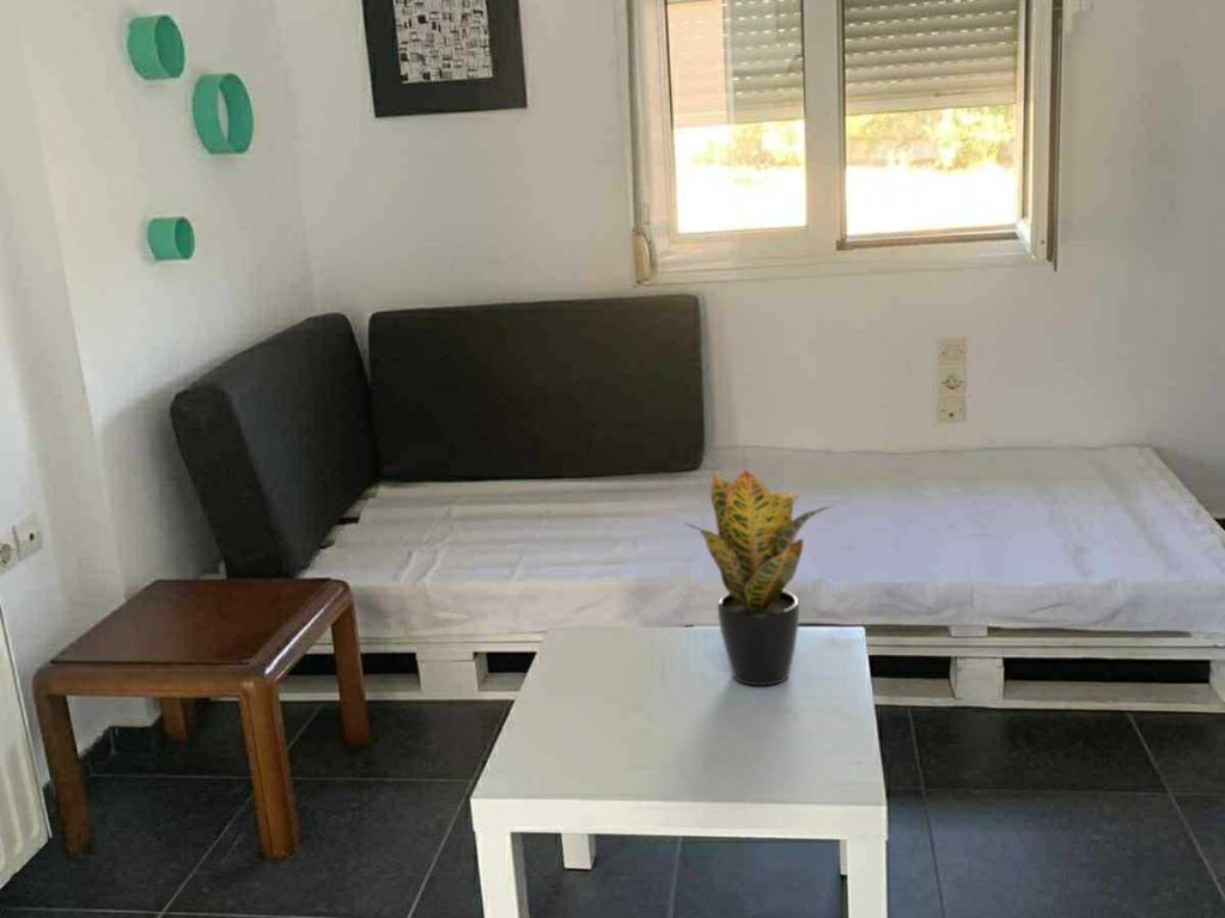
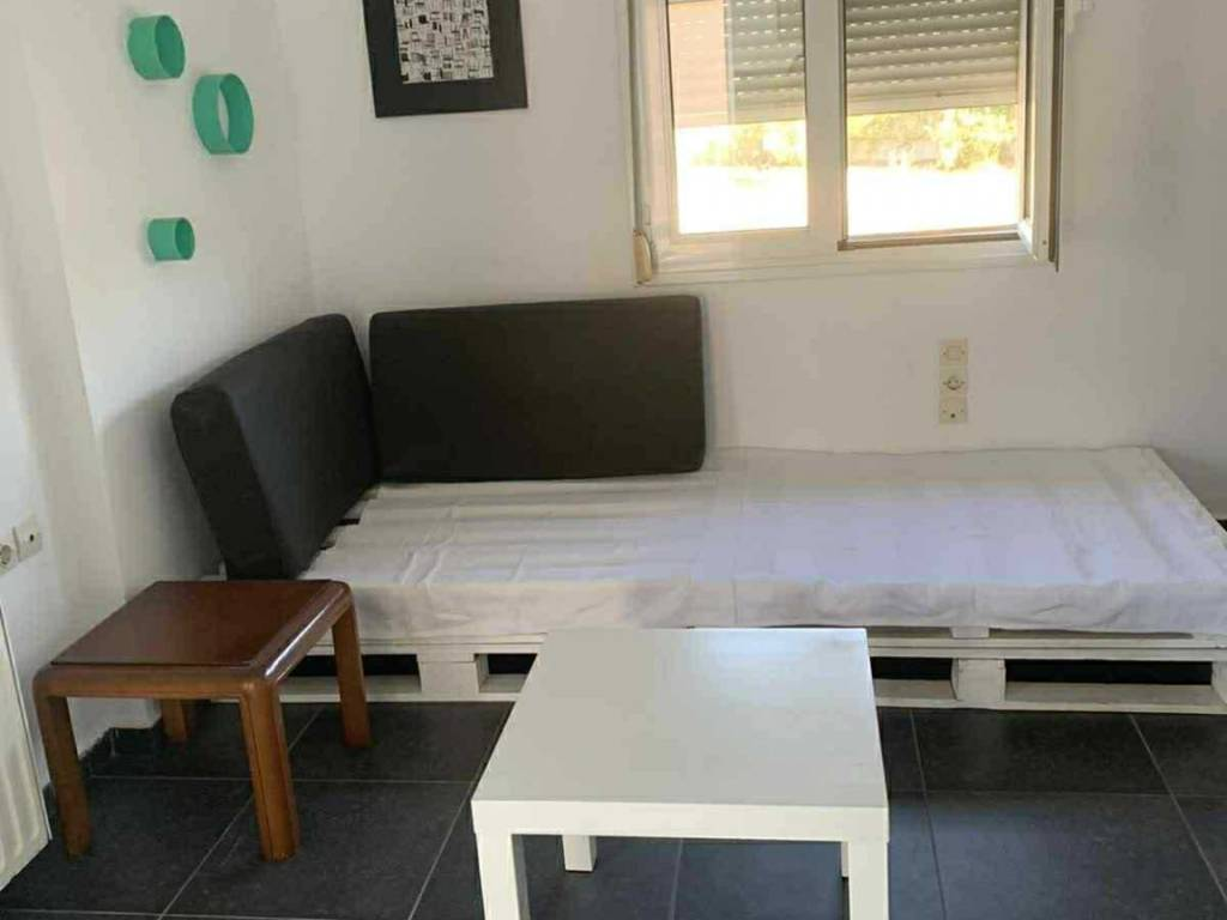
- potted plant [684,469,835,687]
